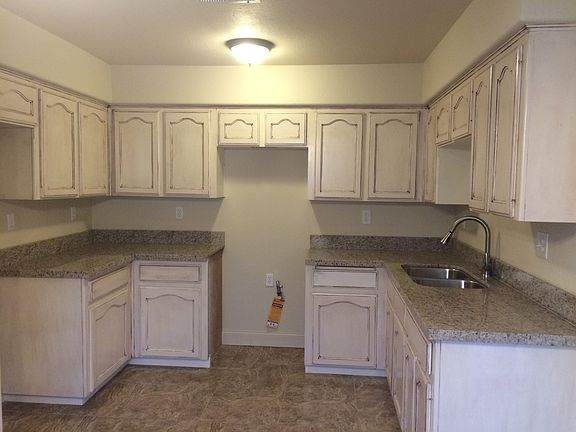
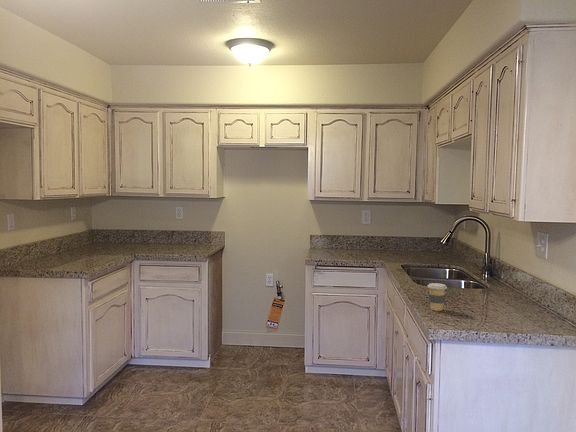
+ coffee cup [427,282,448,312]
